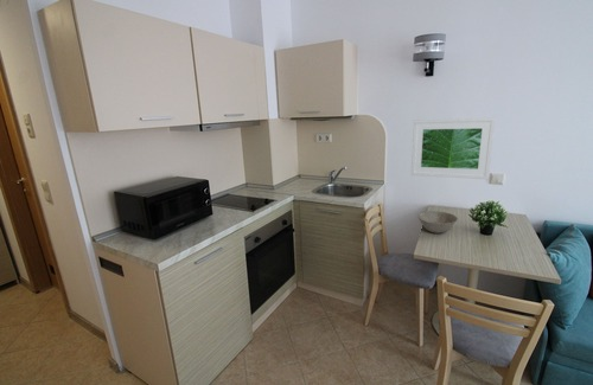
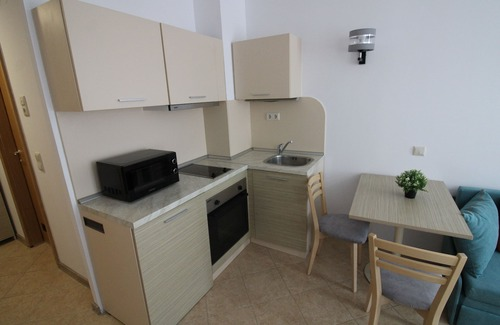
- bowl [416,210,459,235]
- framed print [410,117,496,180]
